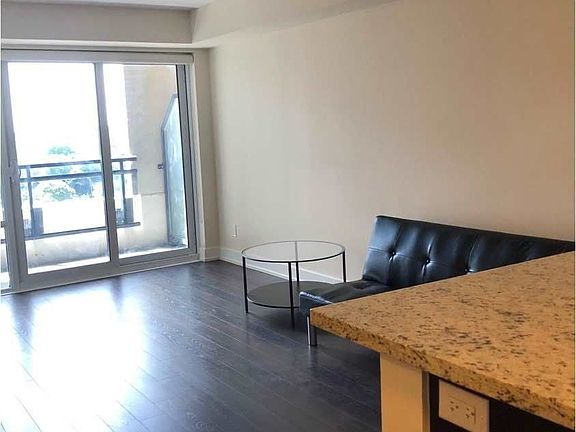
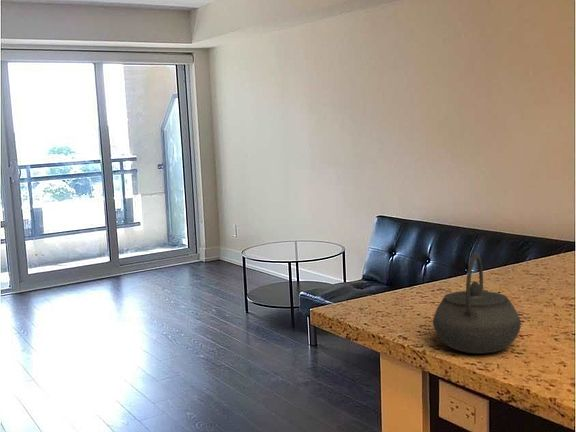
+ kettle [432,251,522,354]
